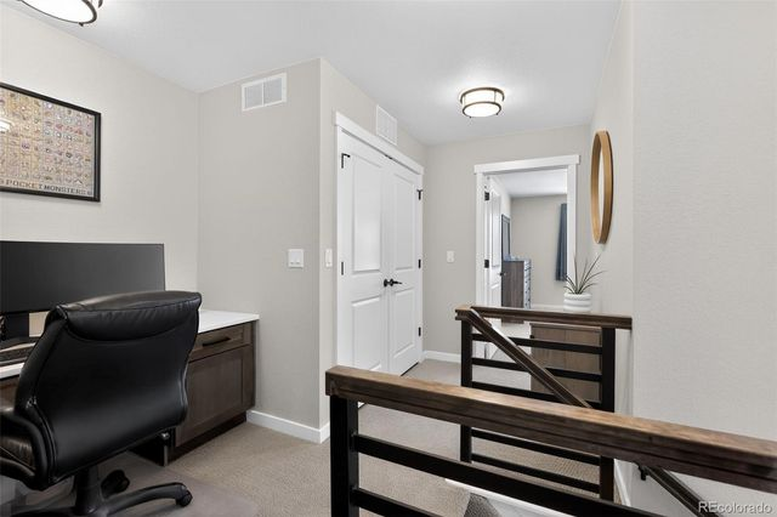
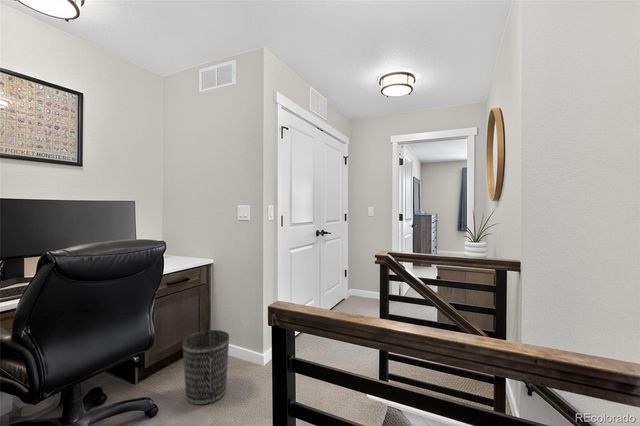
+ wastebasket [182,329,230,406]
